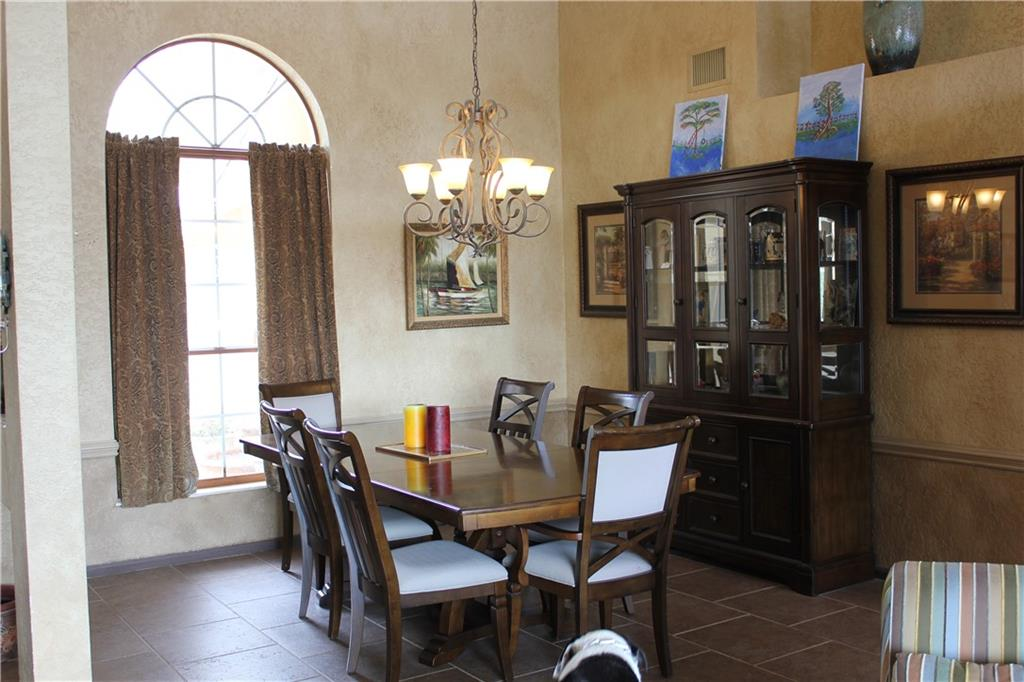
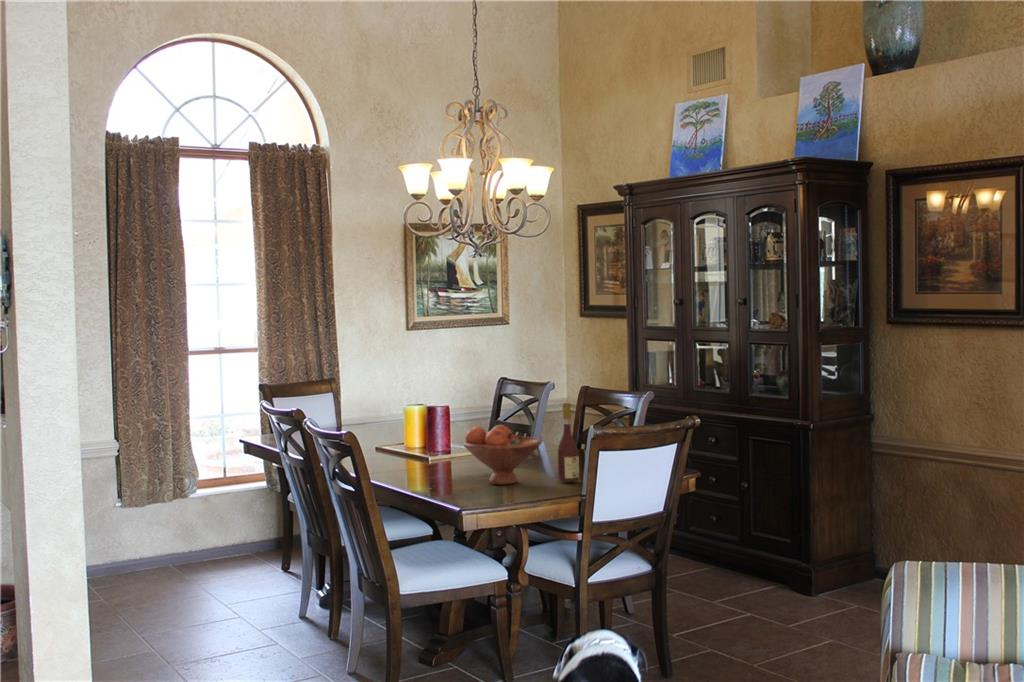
+ wine bottle [557,402,580,482]
+ fruit bowl [462,424,543,486]
